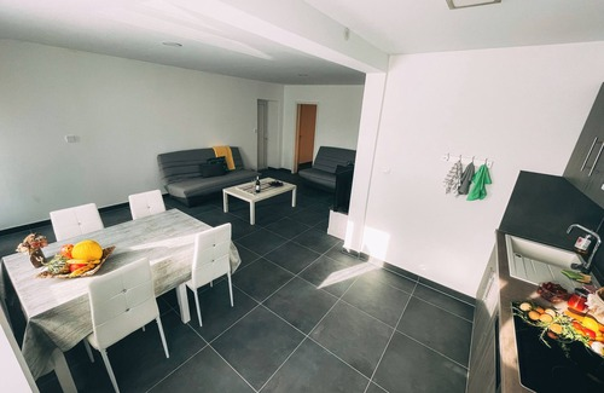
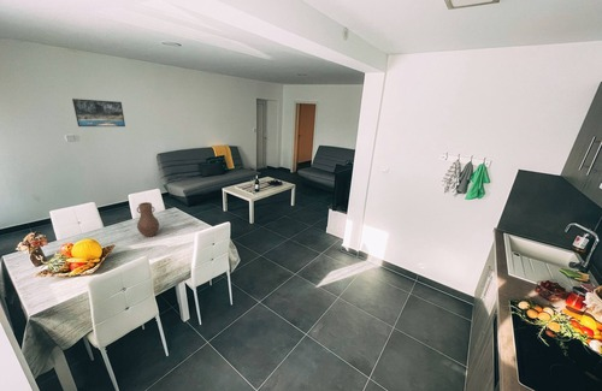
+ vase [136,201,160,238]
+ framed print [71,97,126,128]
